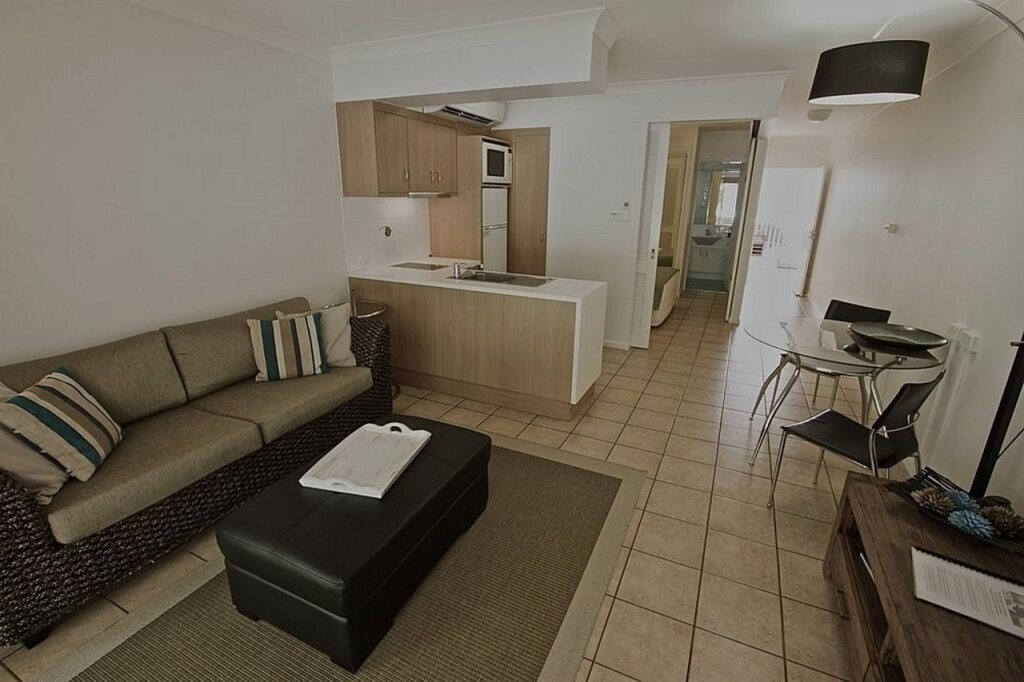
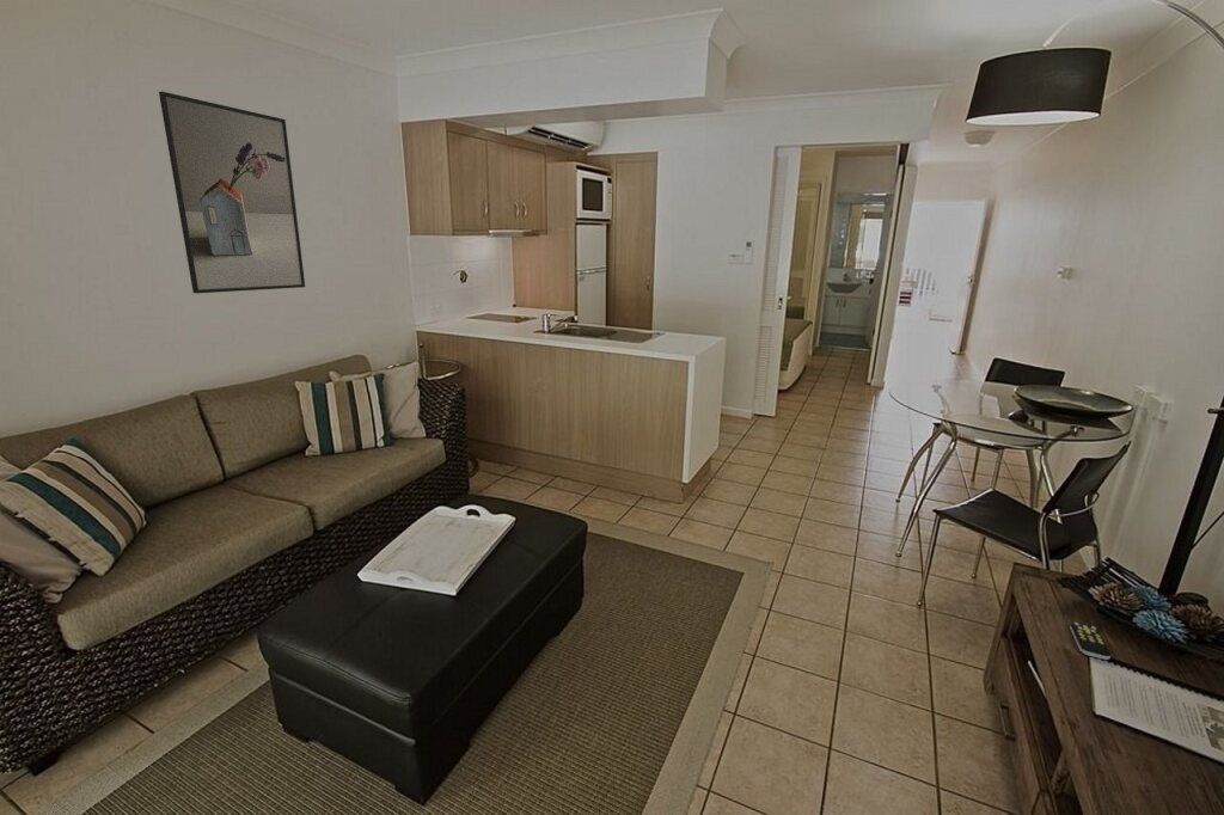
+ remote control [1069,621,1112,661]
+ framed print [158,91,306,294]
